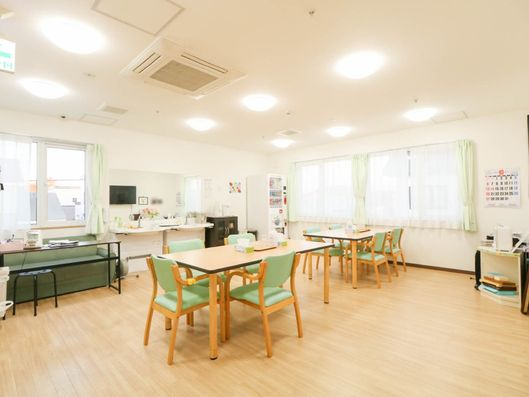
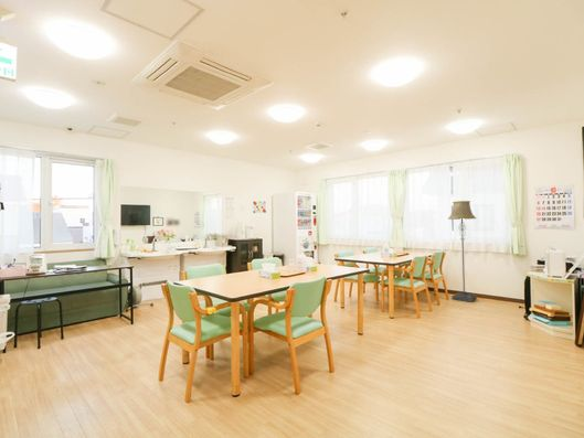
+ floor lamp [447,200,478,303]
